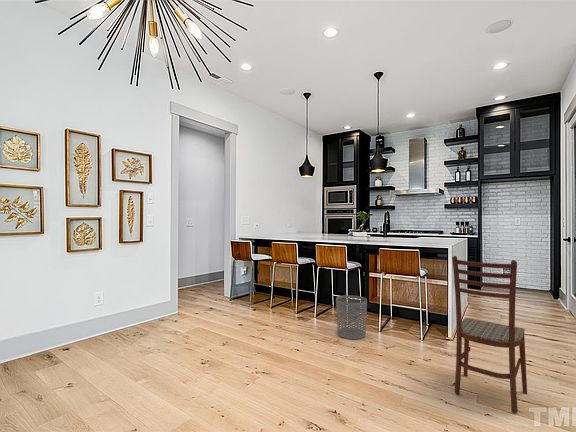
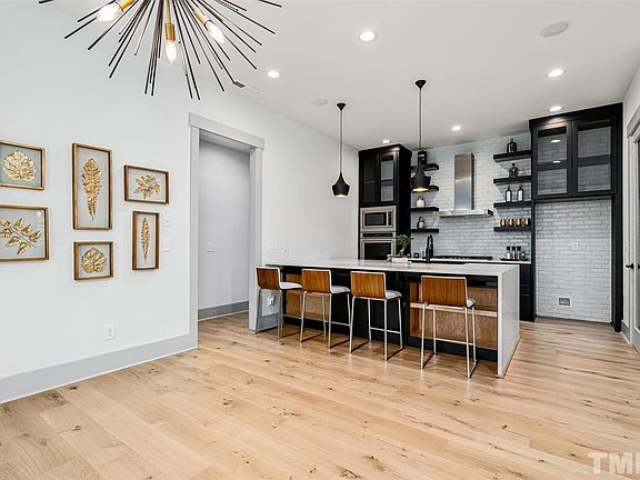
- waste bin [335,294,368,340]
- dining chair [451,255,528,414]
